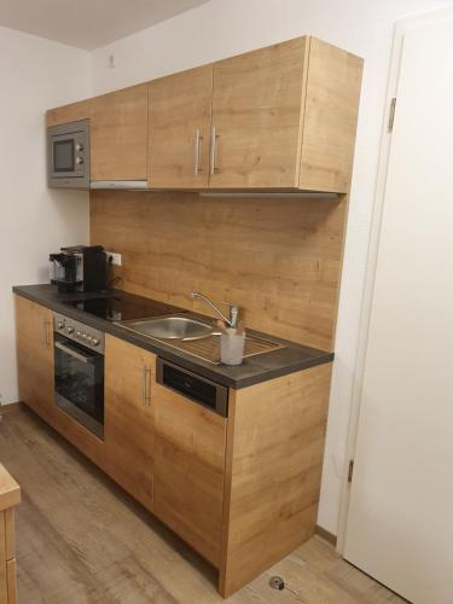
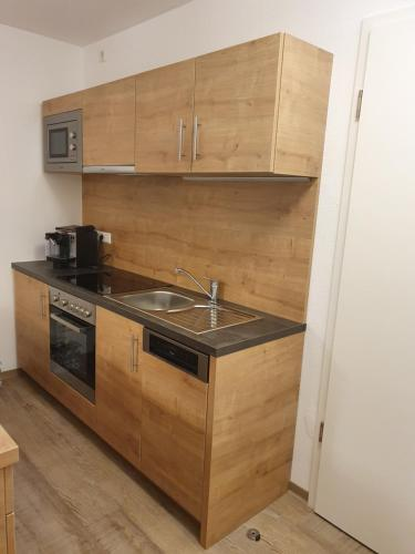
- utensil holder [211,319,248,366]
